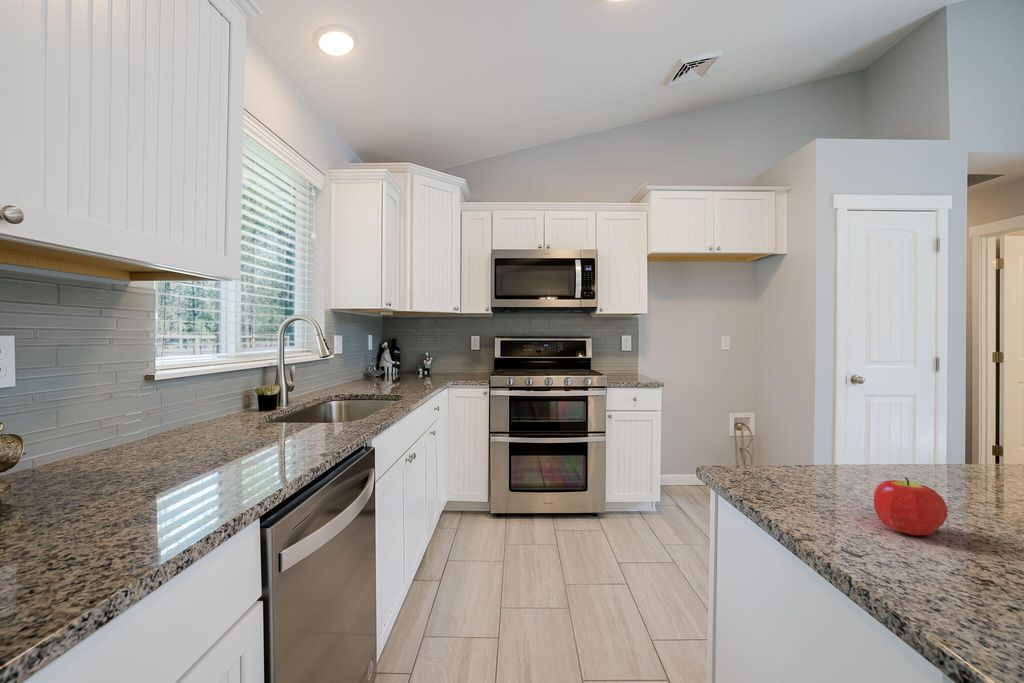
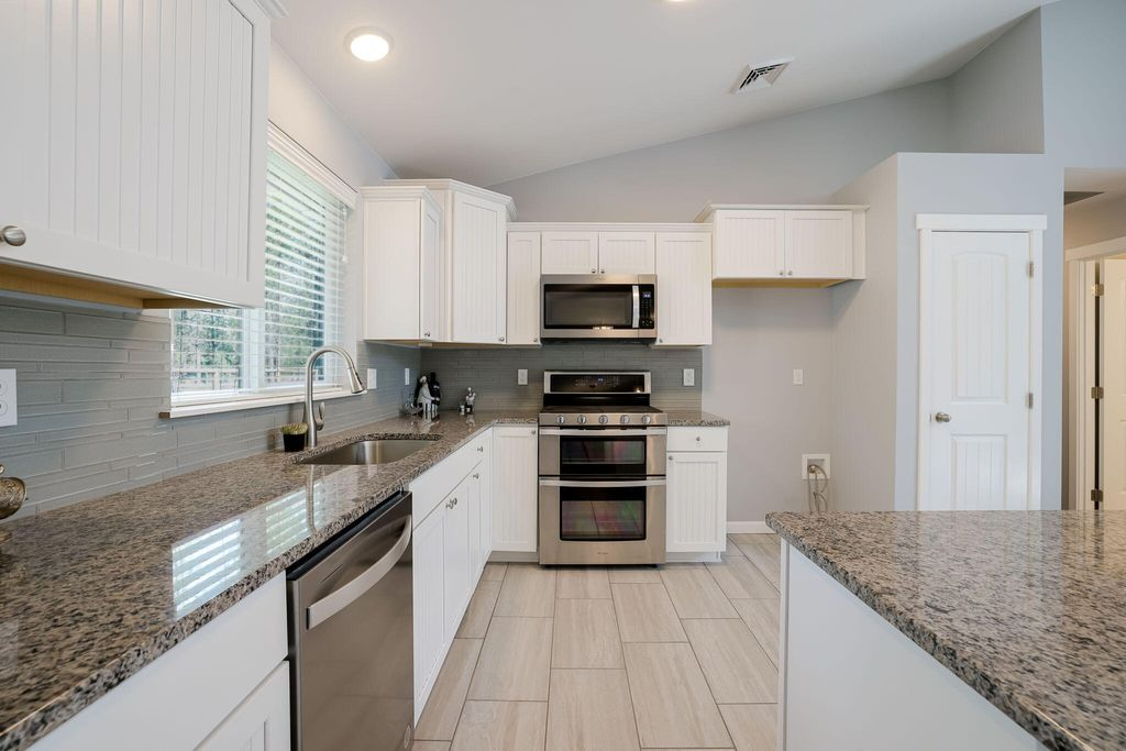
- fruit [873,476,948,536]
